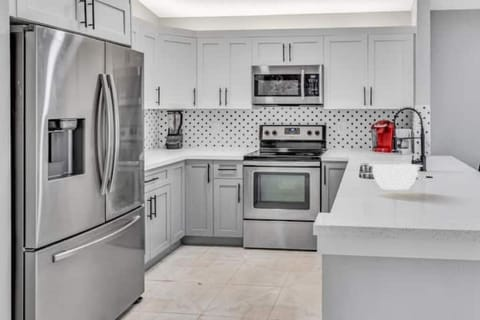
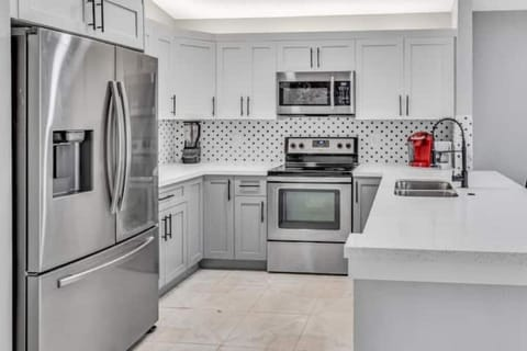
- mixing bowl [366,162,424,191]
